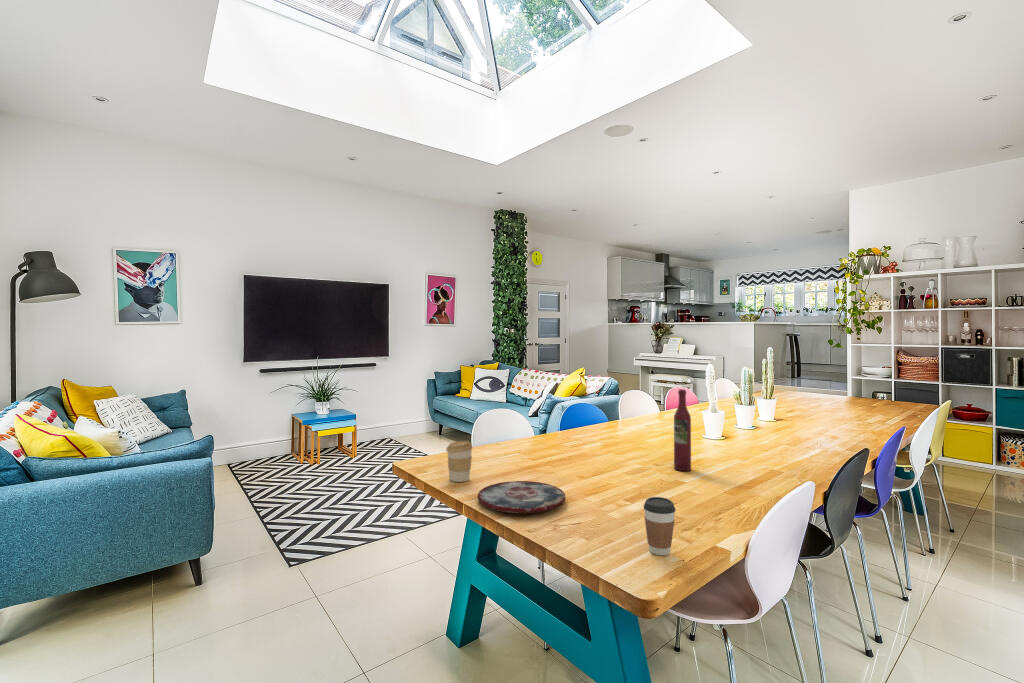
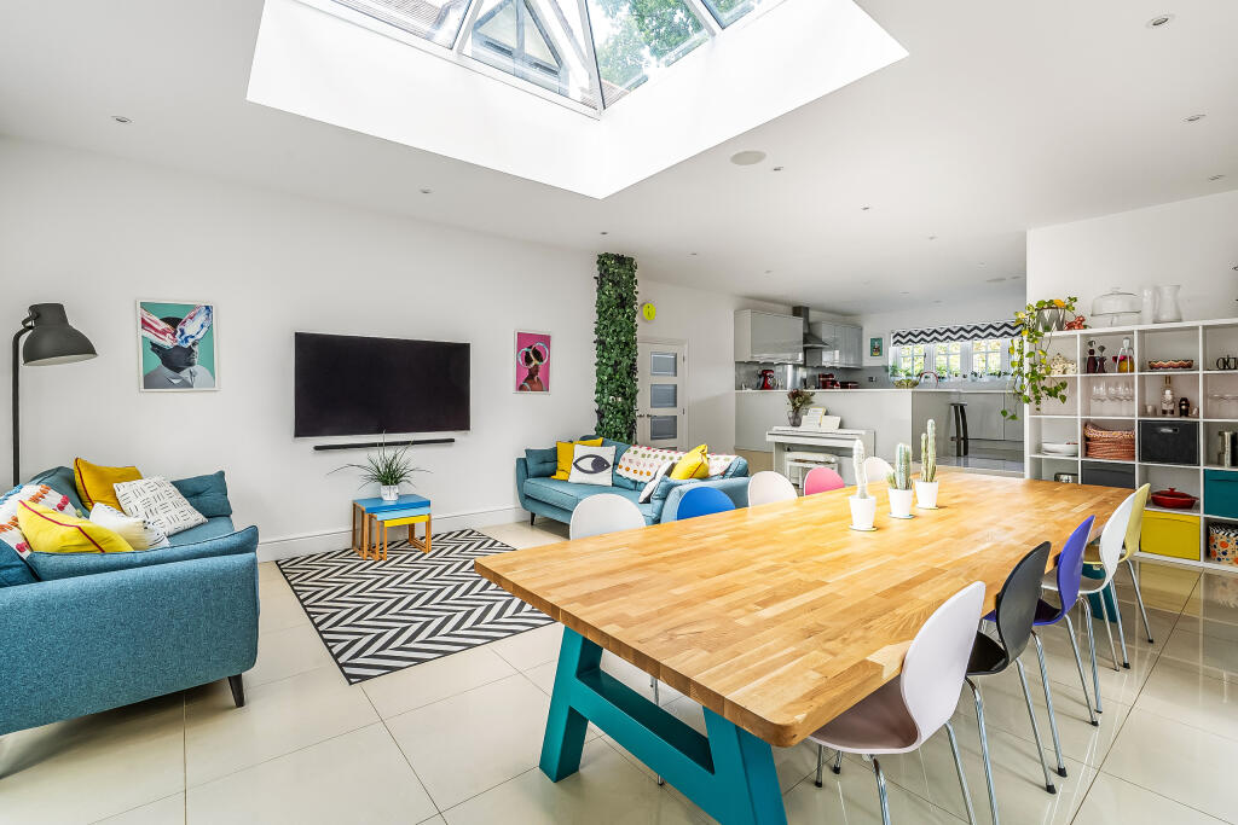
- coffee cup [643,496,677,556]
- wine bottle [673,388,692,472]
- coffee cup [445,440,474,483]
- plate [477,480,566,514]
